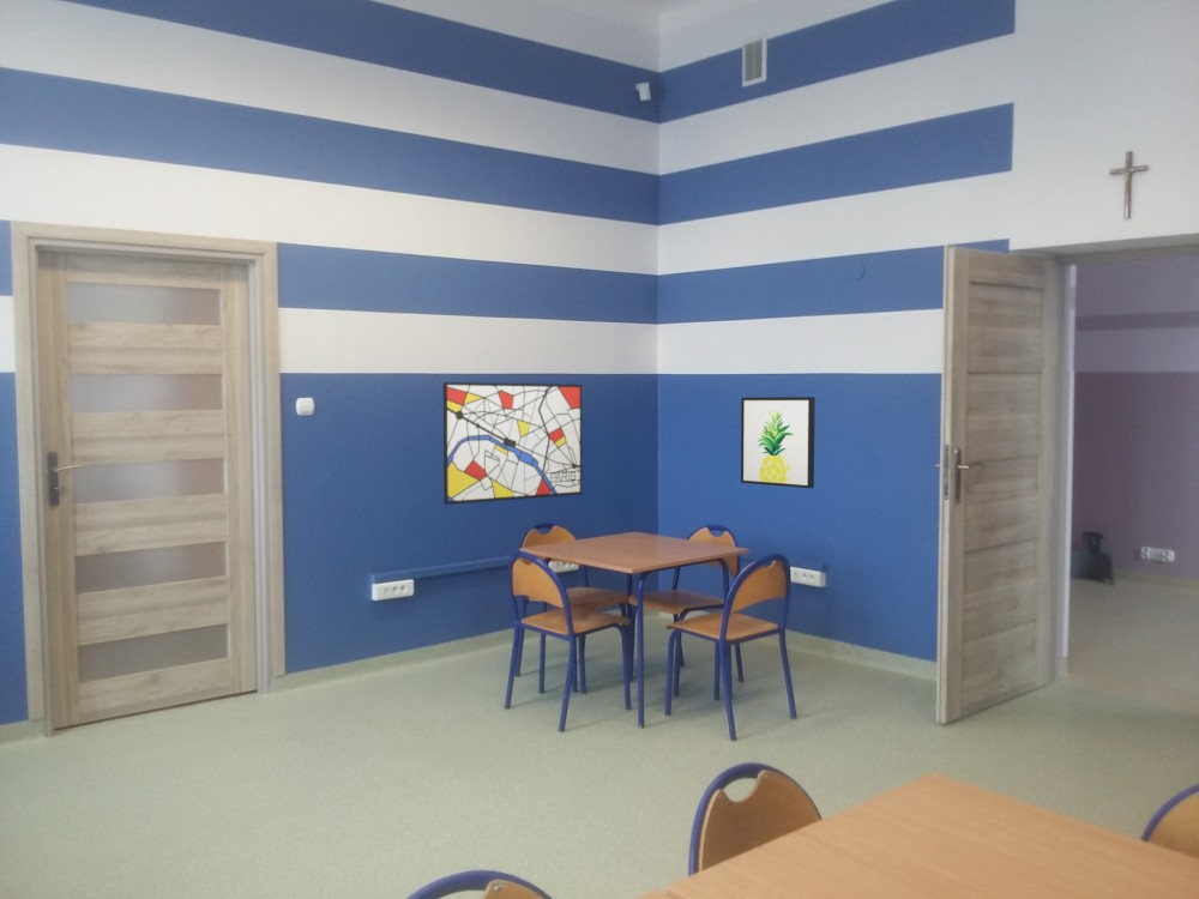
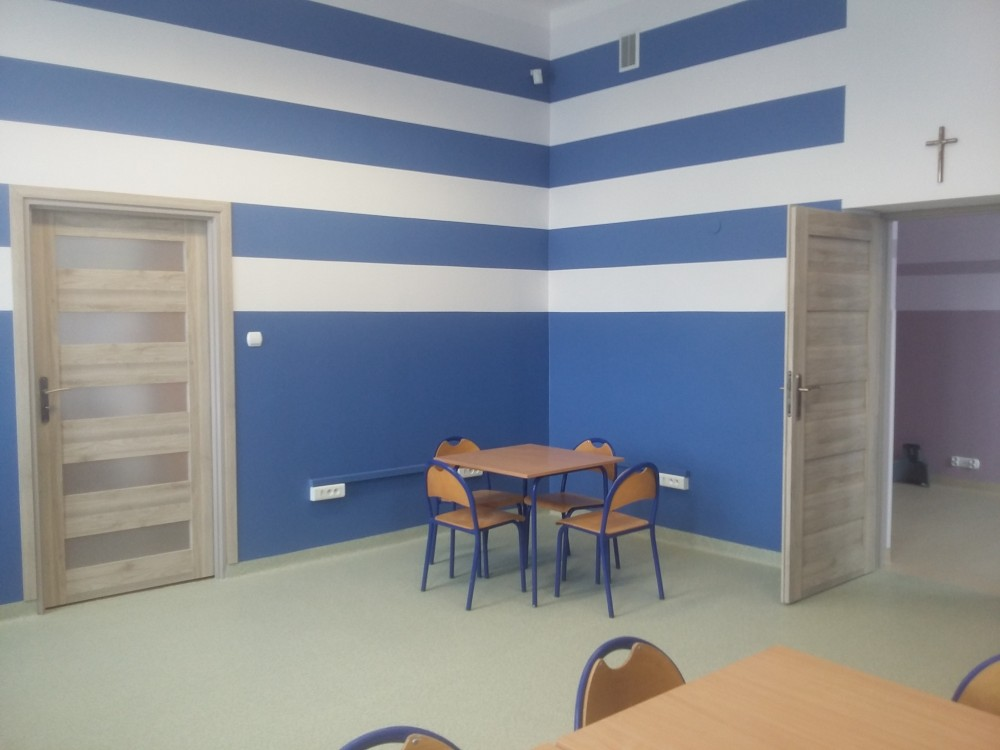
- wall art [442,381,583,506]
- wall art [740,396,817,489]
